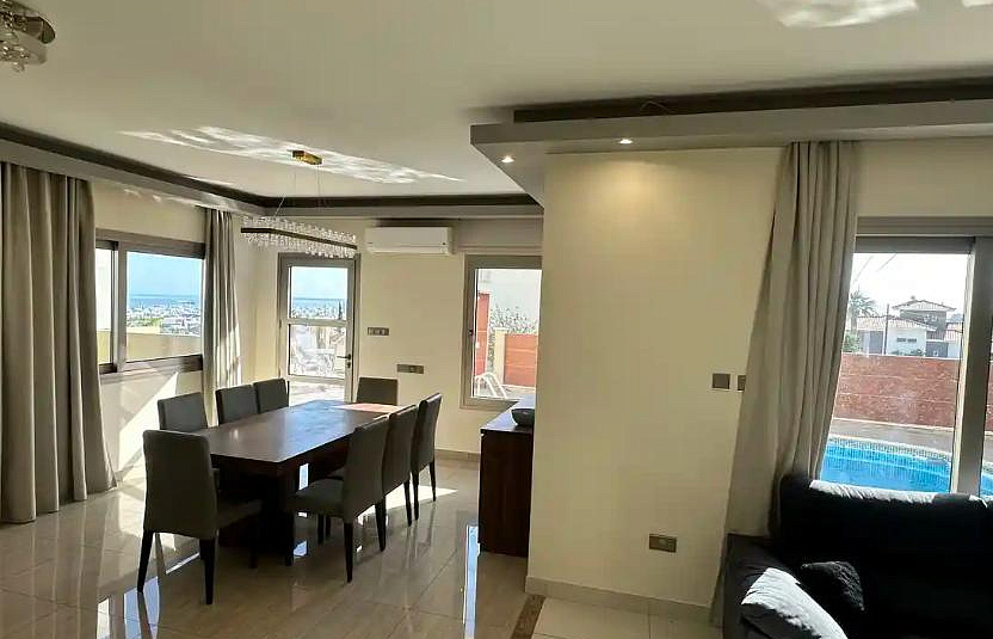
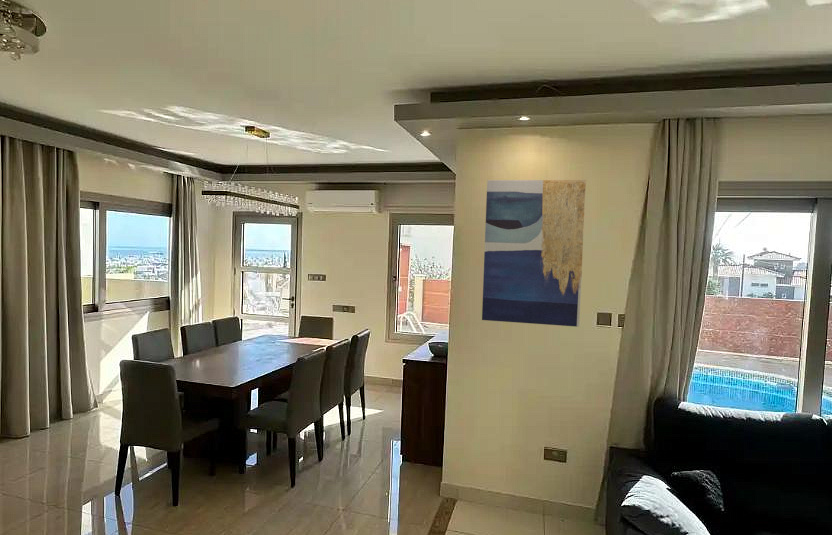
+ wall art [481,179,587,328]
